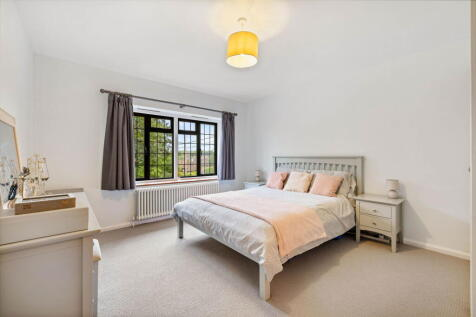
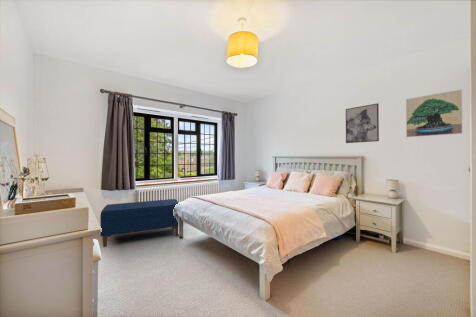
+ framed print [405,88,463,138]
+ bench [99,198,180,248]
+ wall art [345,102,380,144]
